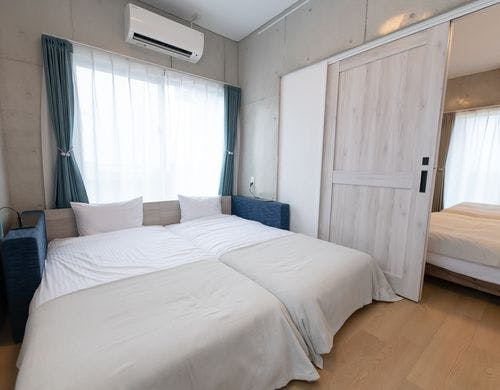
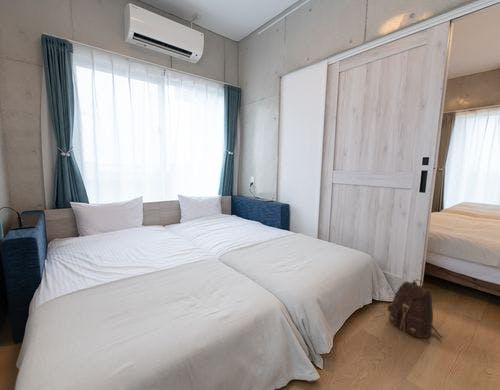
+ backpack [387,279,444,339]
